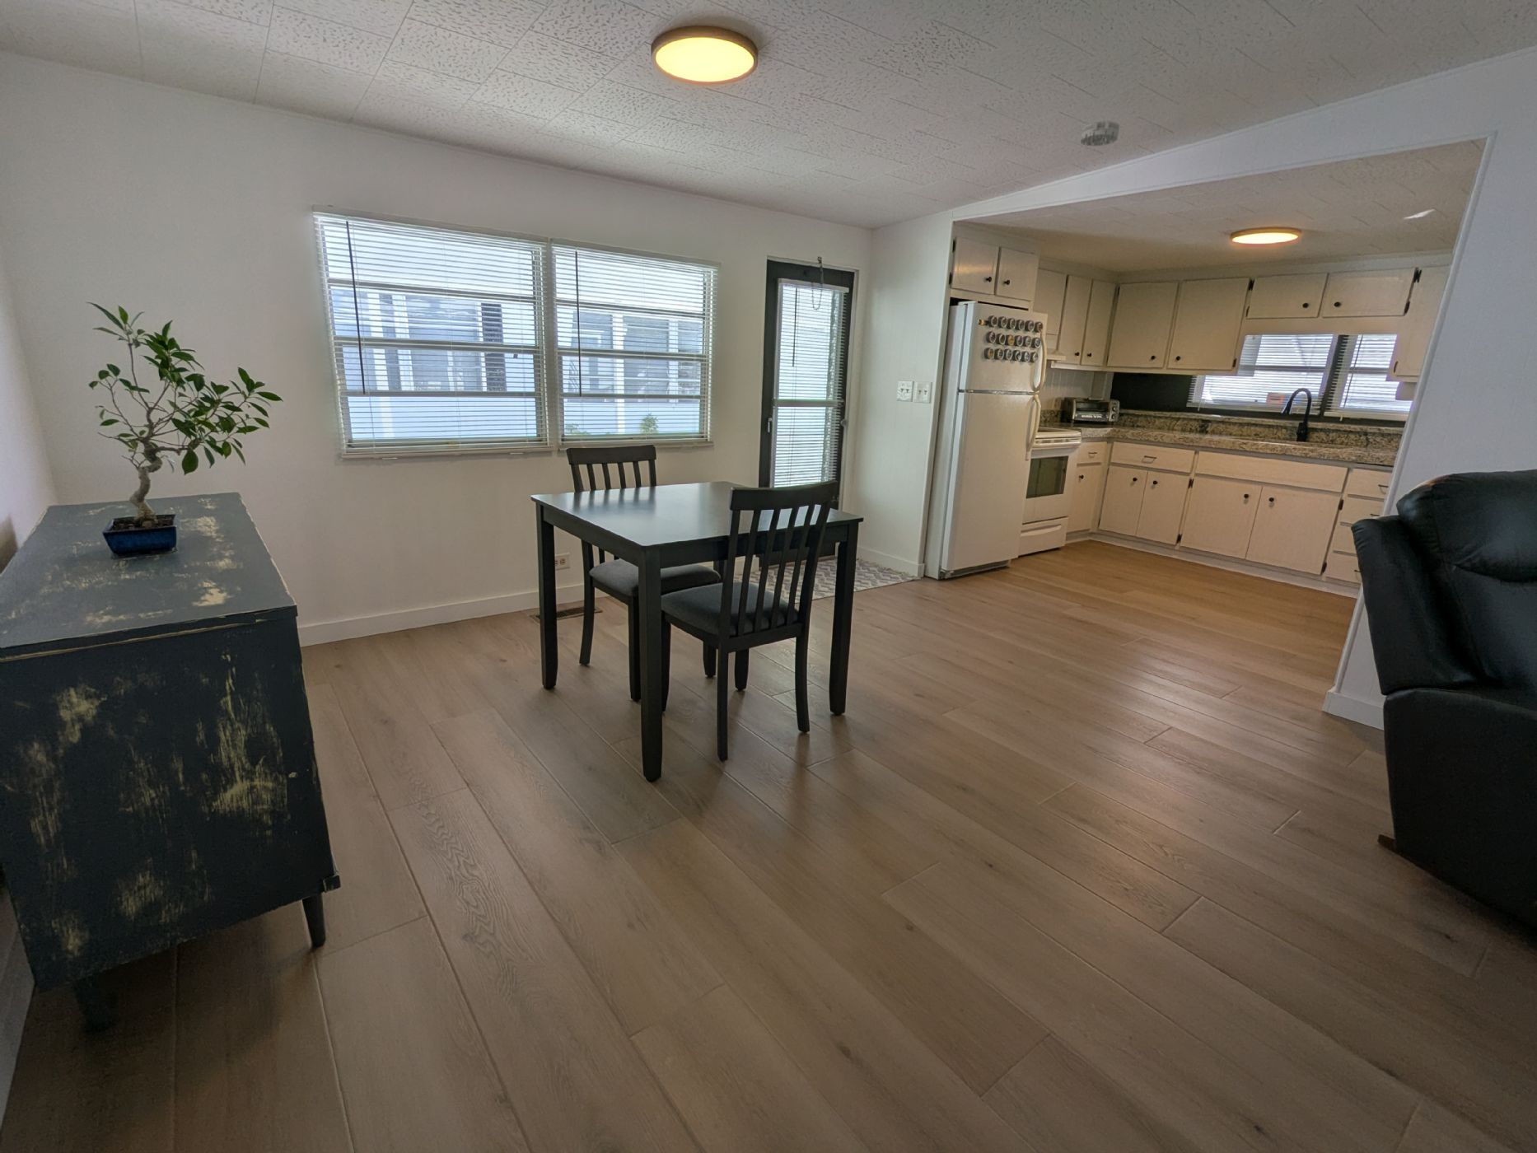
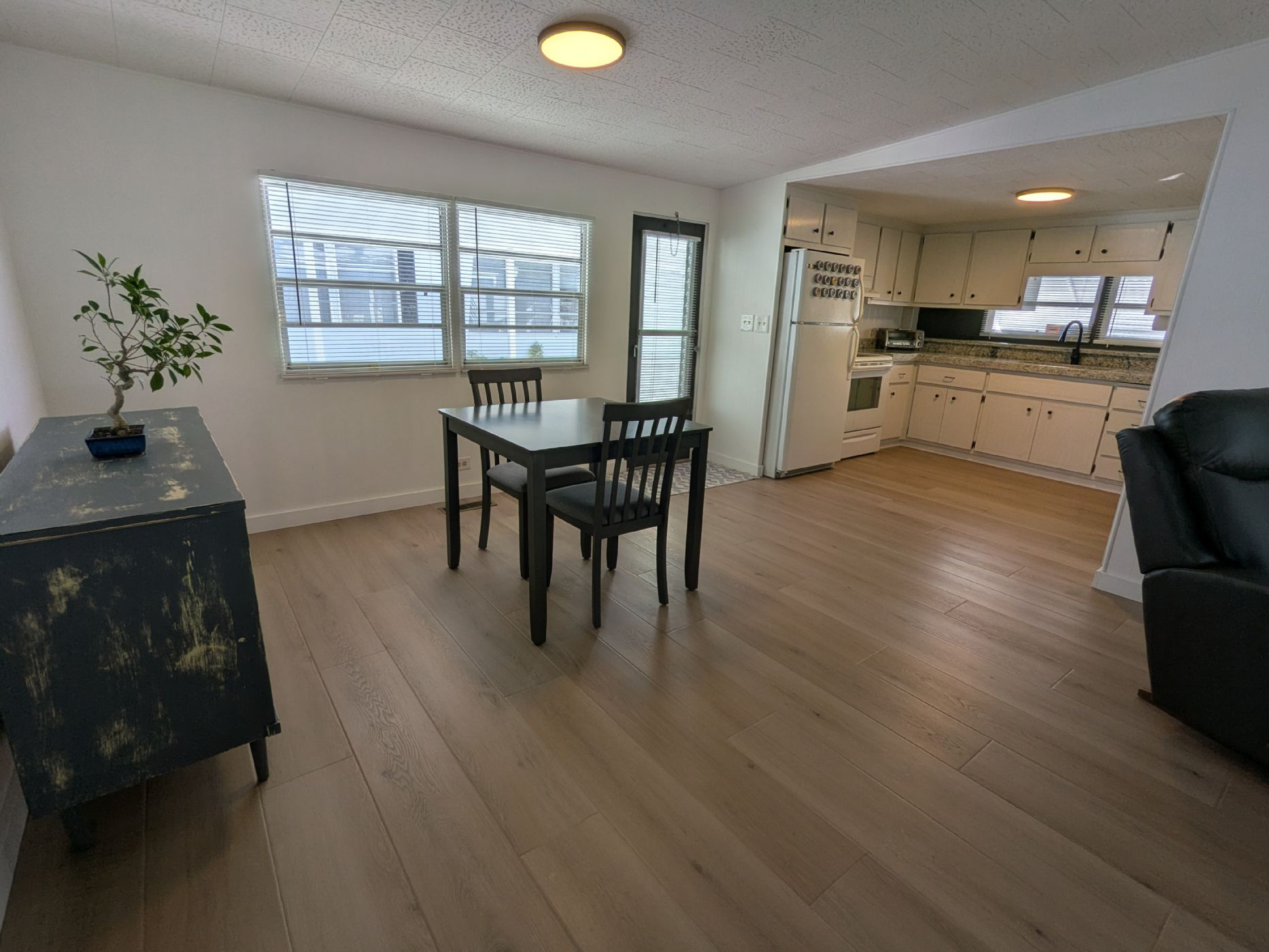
- smoke detector [1080,120,1120,147]
